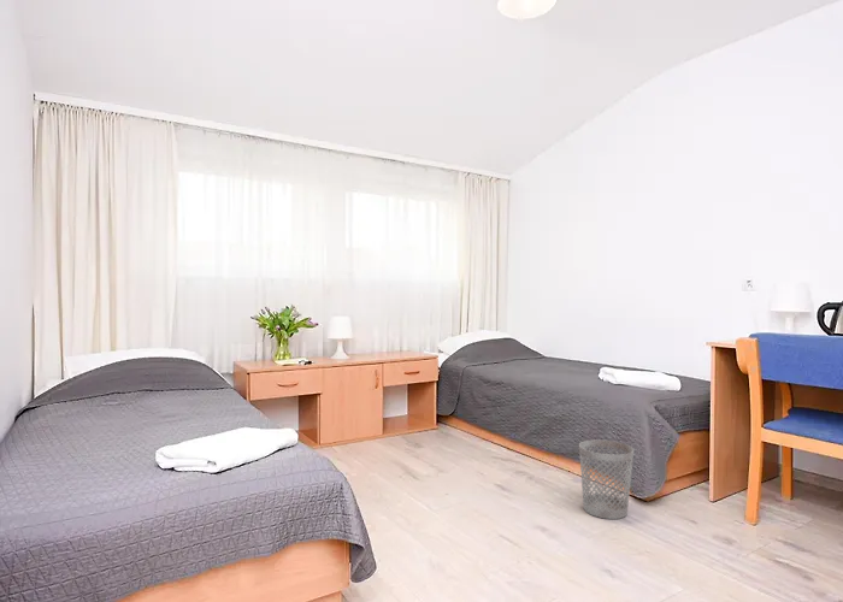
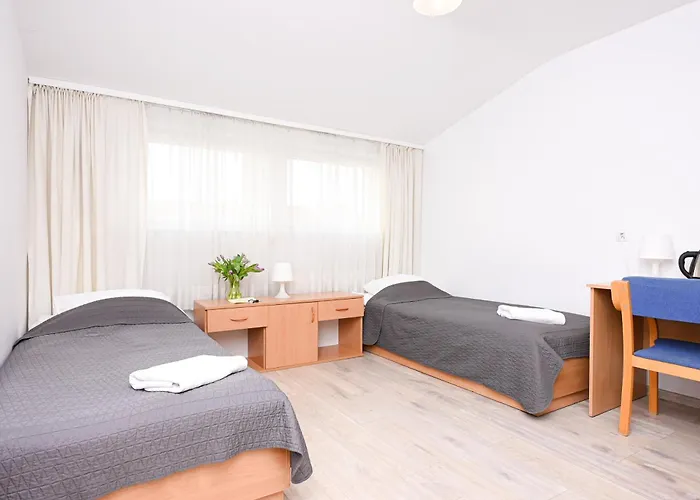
- wastebasket [578,438,635,520]
